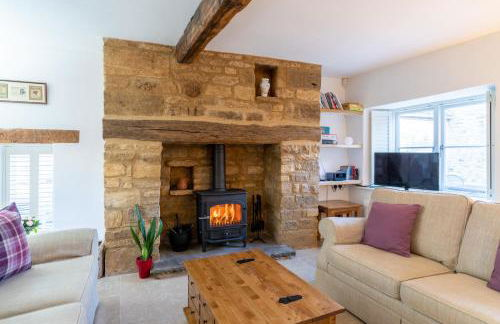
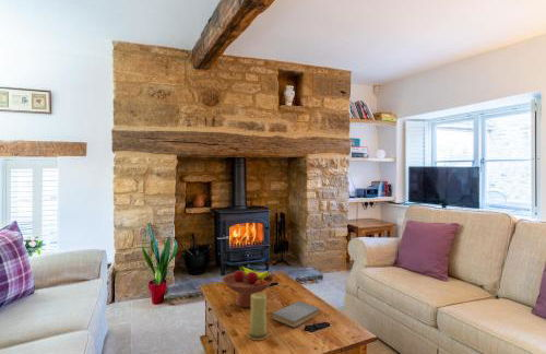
+ fruit bowl [222,263,275,308]
+ candle [246,292,271,341]
+ book [271,300,321,328]
